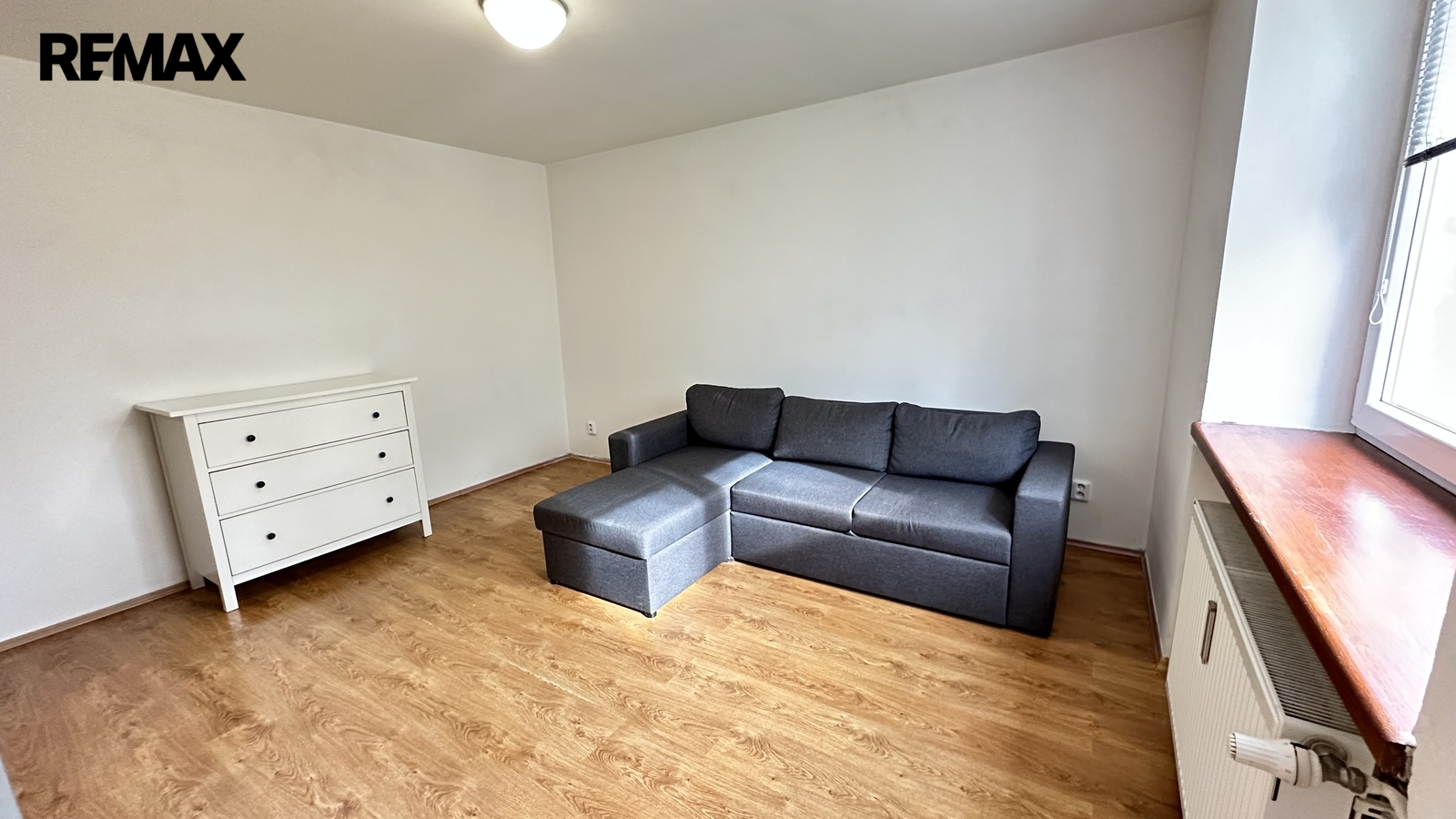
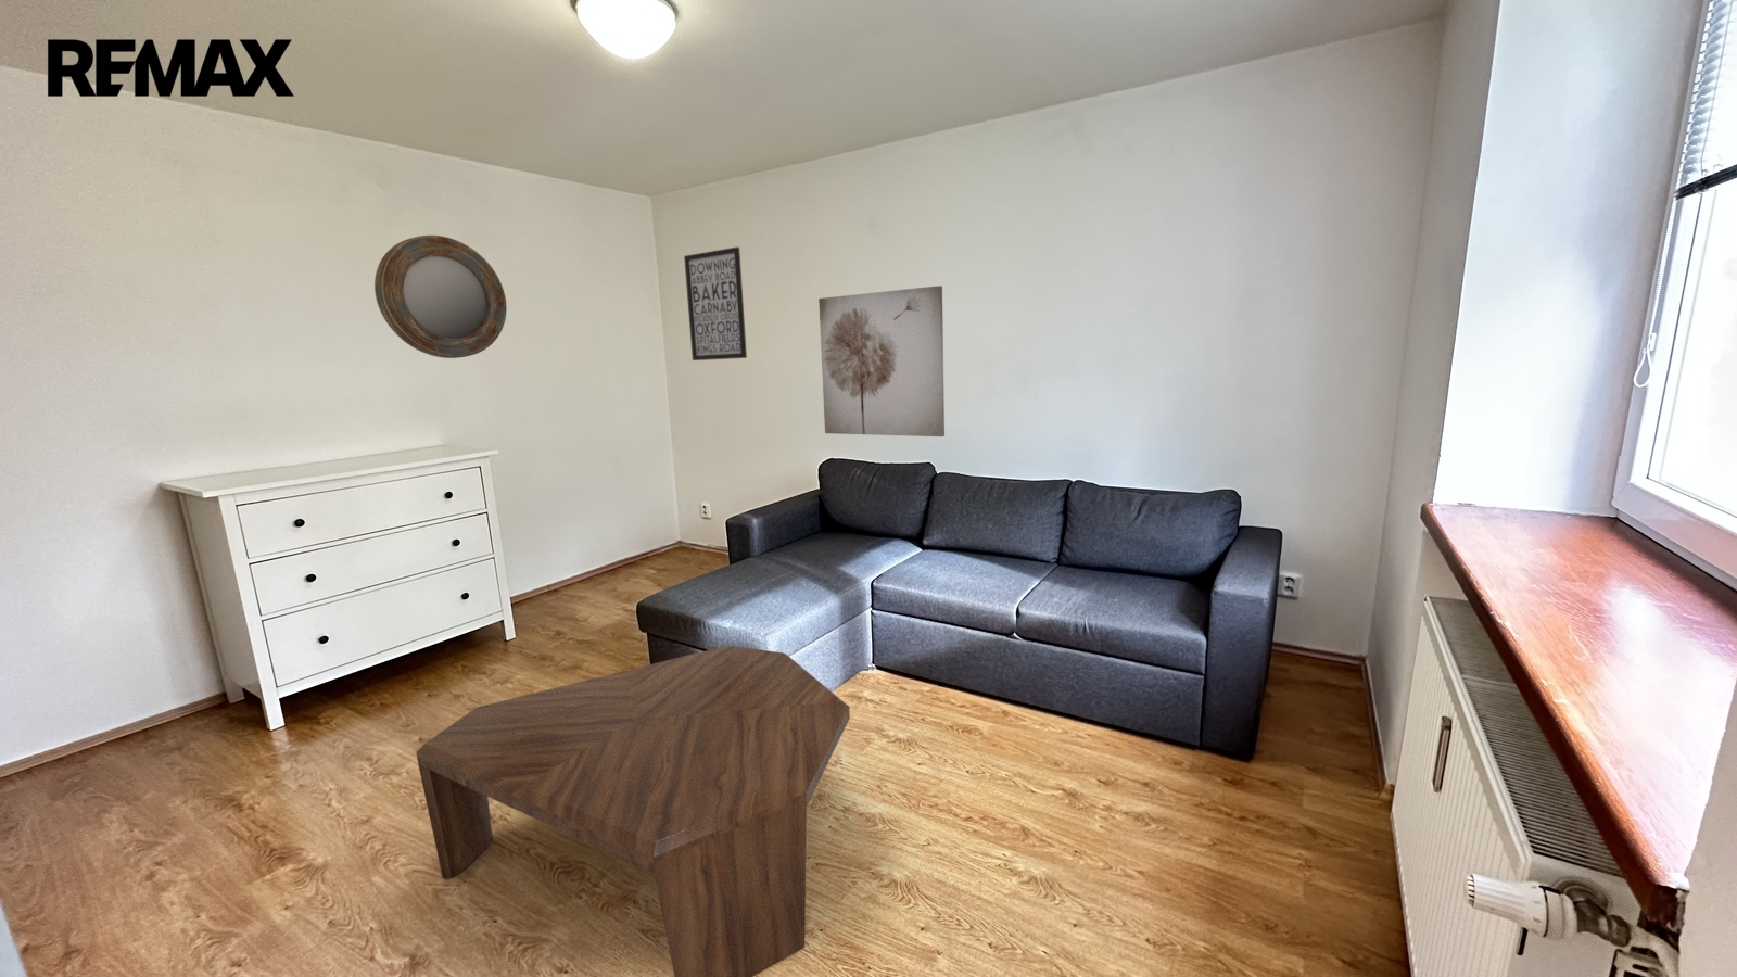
+ home mirror [373,235,507,359]
+ coffee table [416,645,851,977]
+ wall art [817,284,946,438]
+ wall art [682,247,748,361]
